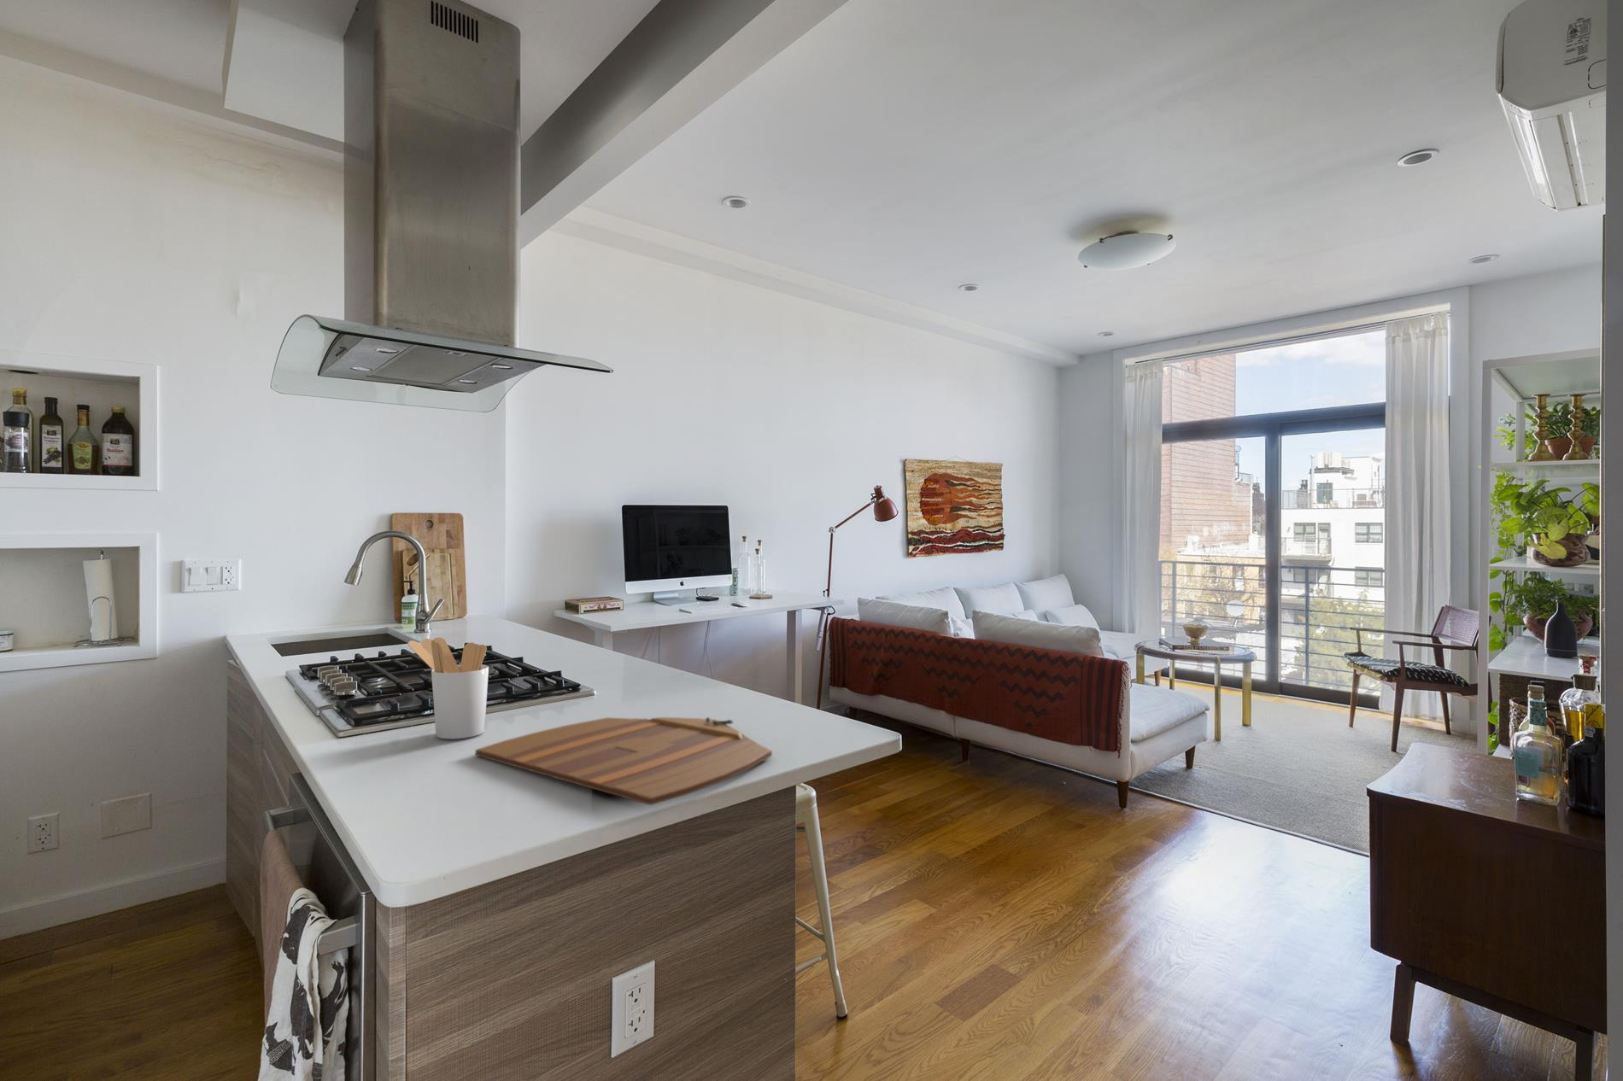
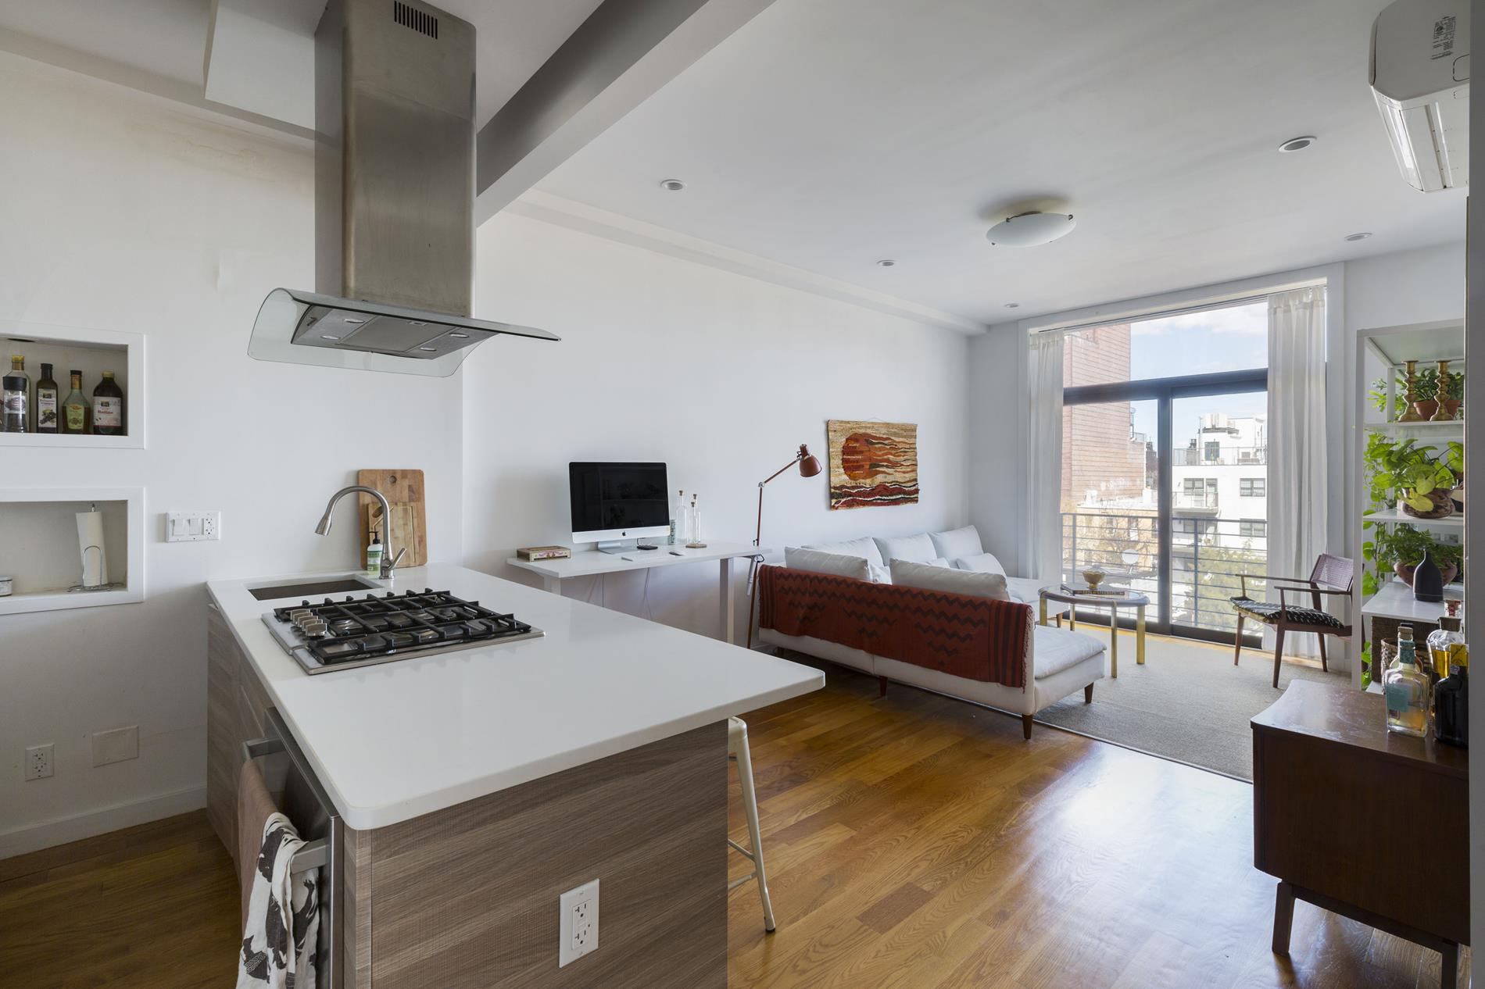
- utensil holder [408,637,490,740]
- cutting board [475,717,773,806]
